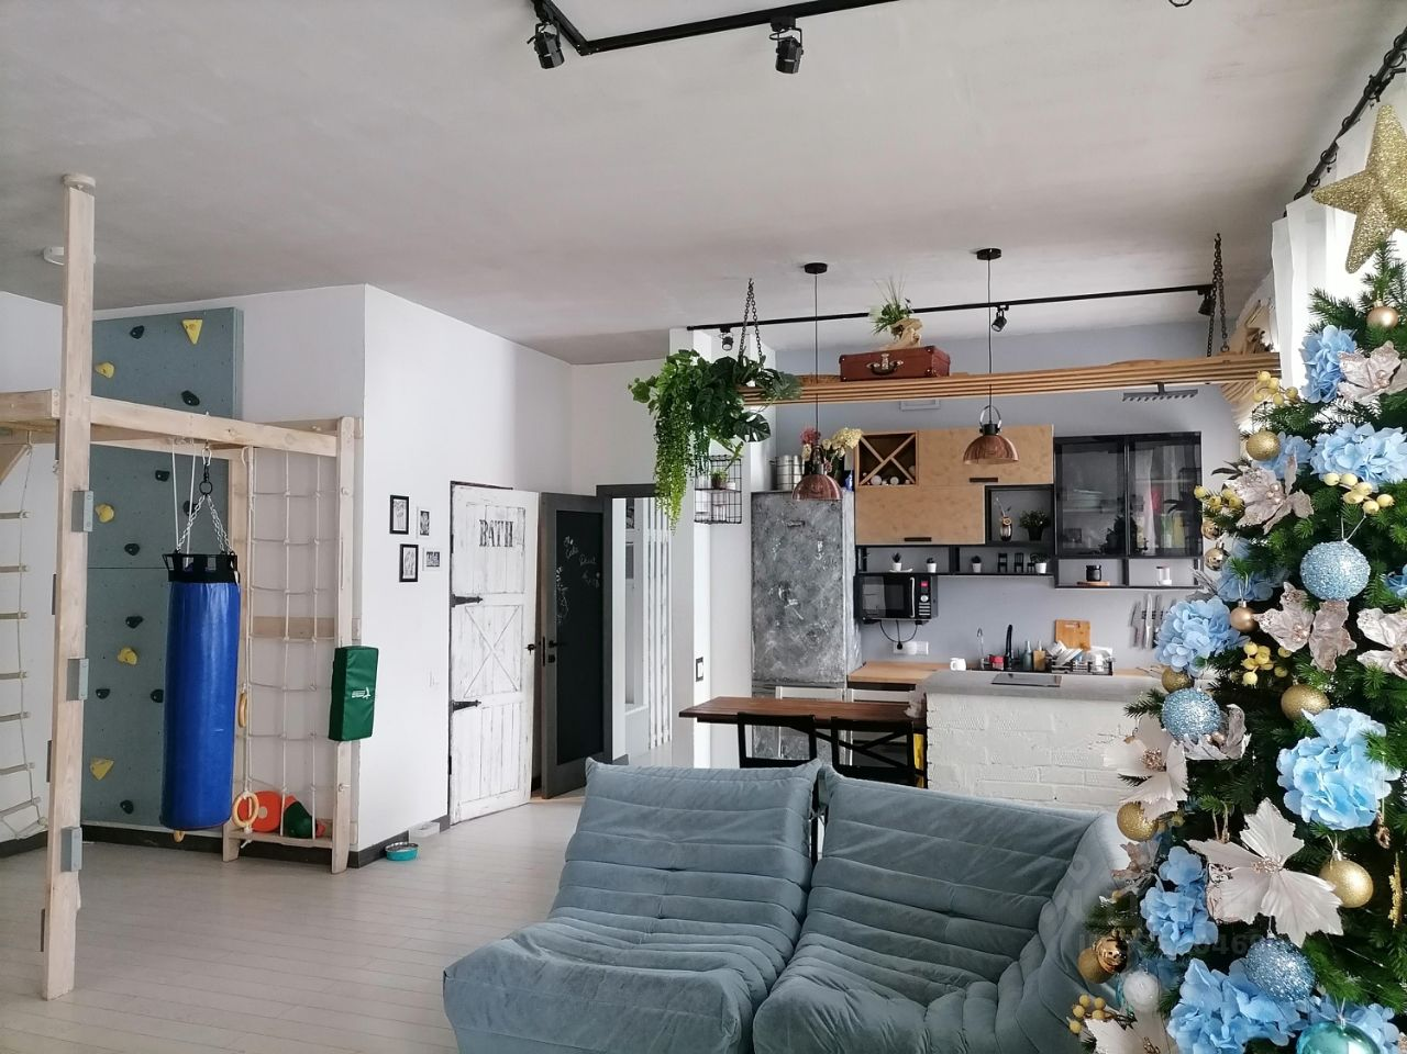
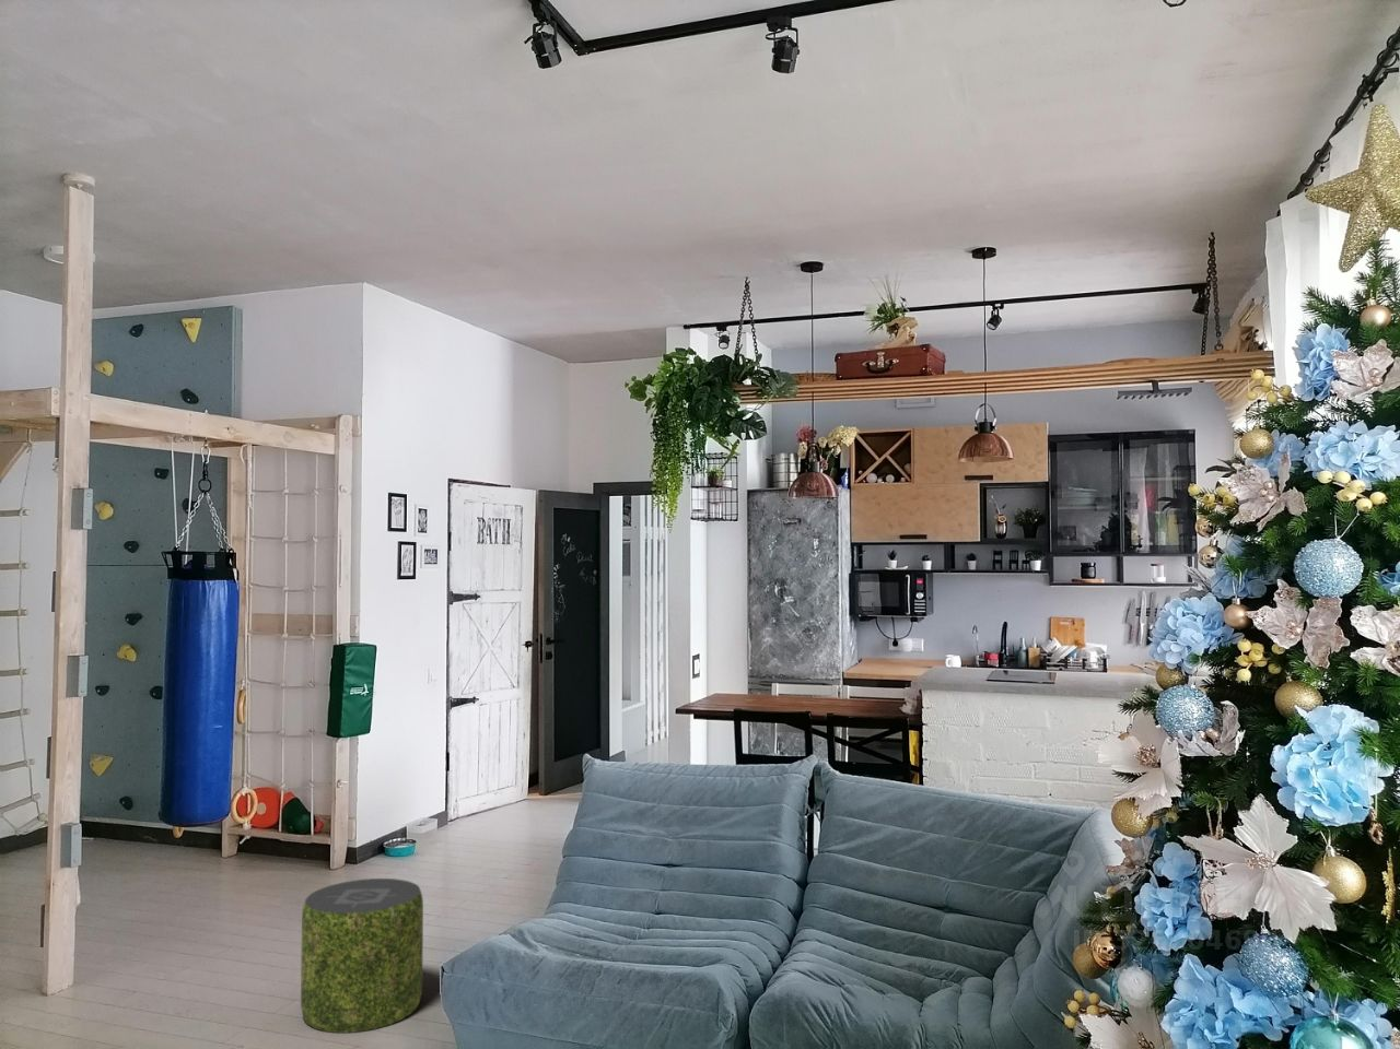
+ pouf [300,877,424,1034]
